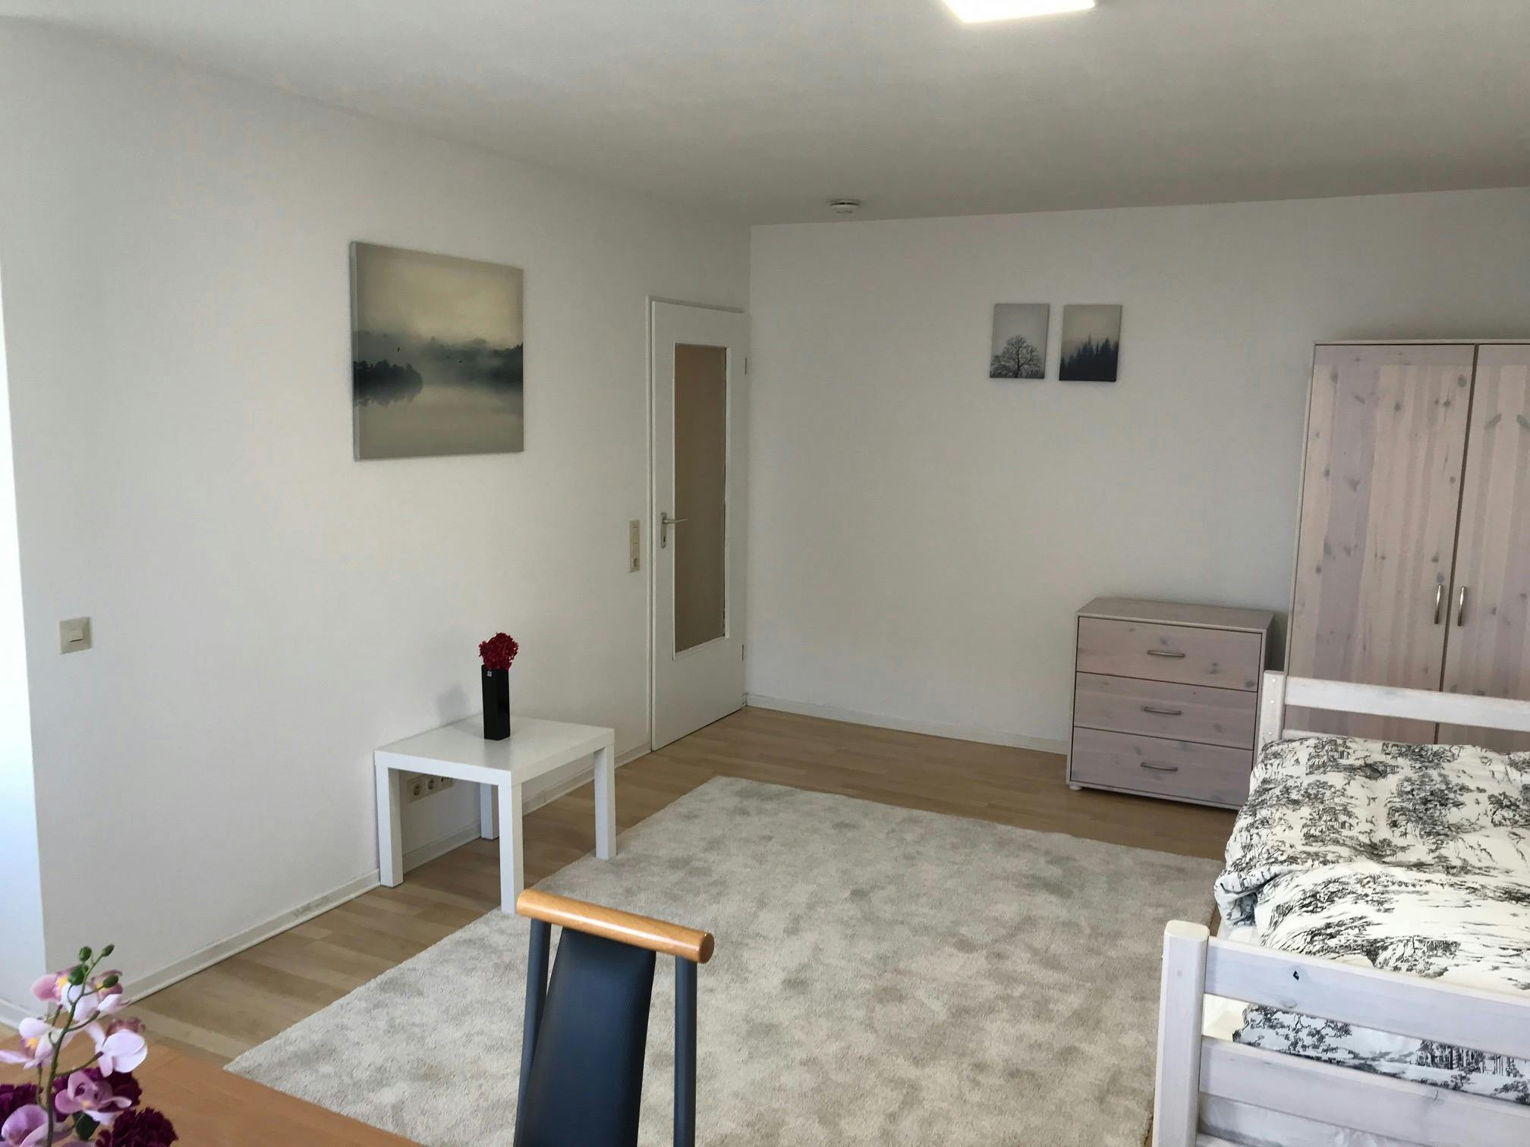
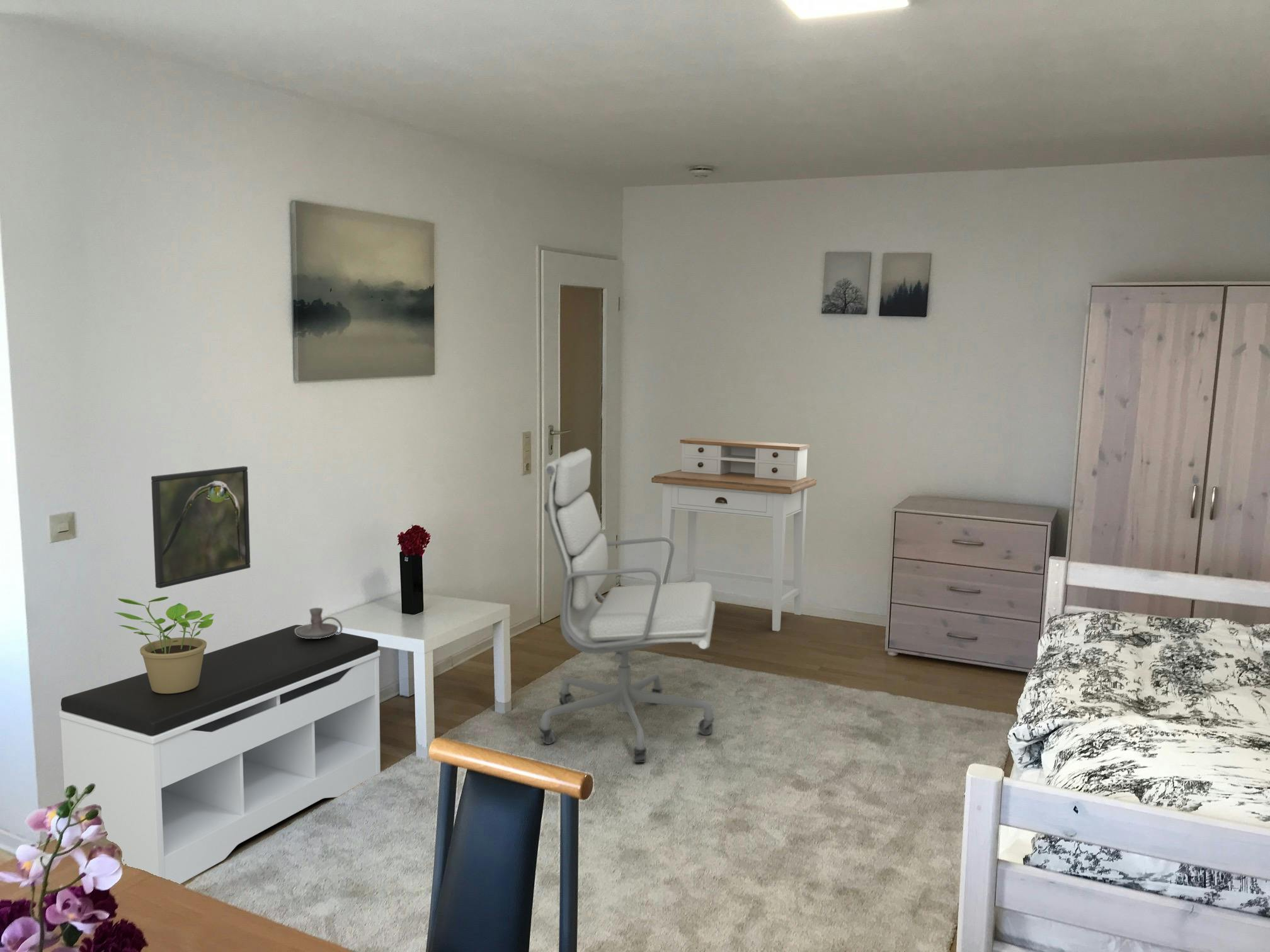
+ potted plant [115,596,215,694]
+ candle holder [295,607,343,638]
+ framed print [151,465,251,589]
+ desk [651,437,817,632]
+ bench [59,624,381,885]
+ office chair [538,447,716,764]
